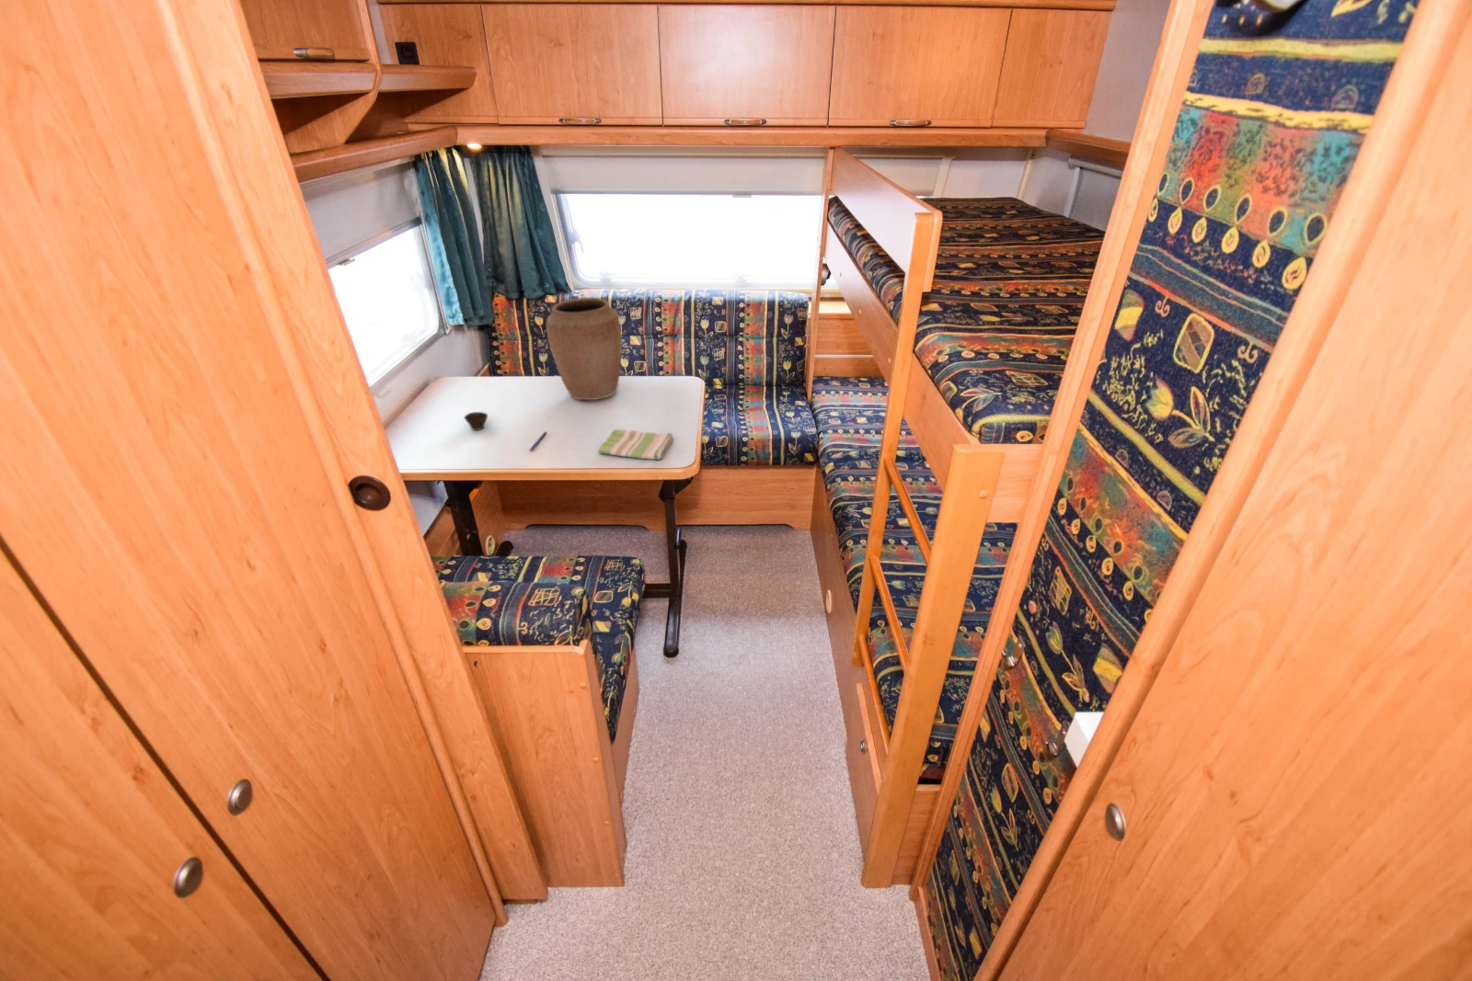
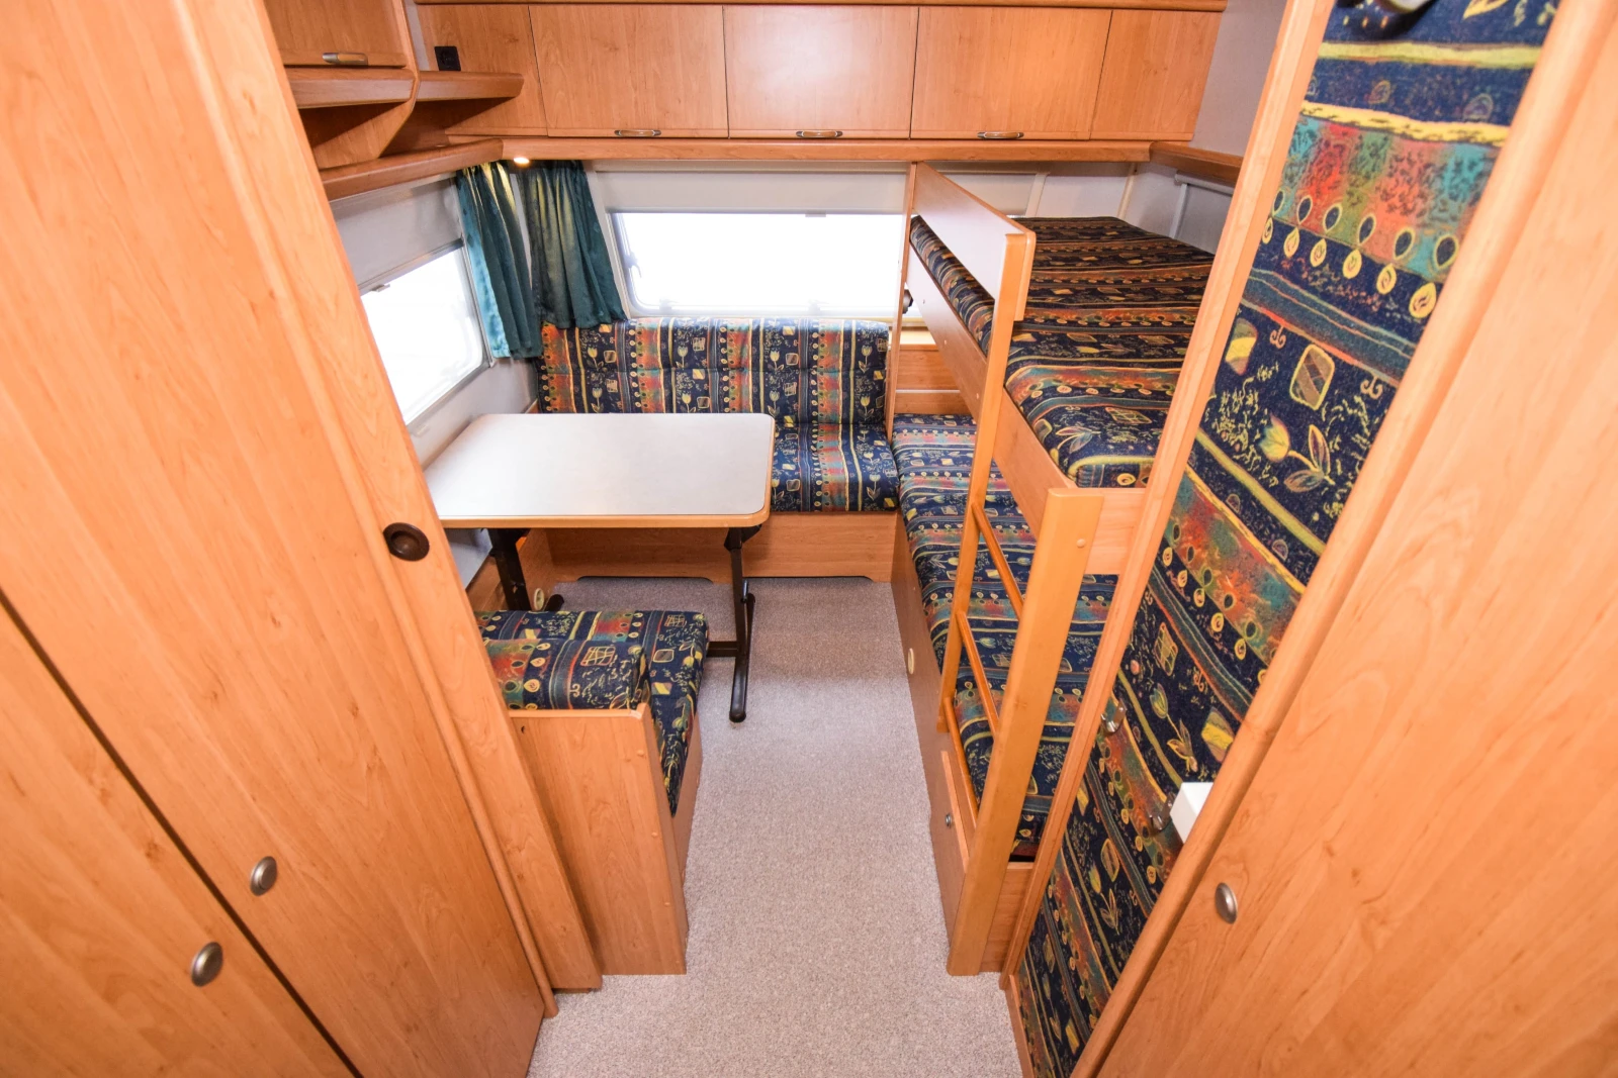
- cup [463,411,488,431]
- dish towel [597,428,675,461]
- vase [545,297,623,401]
- pen [528,430,548,452]
